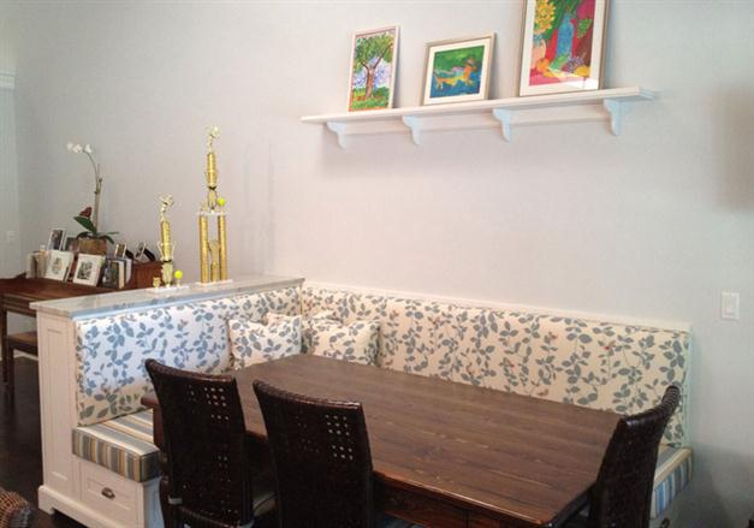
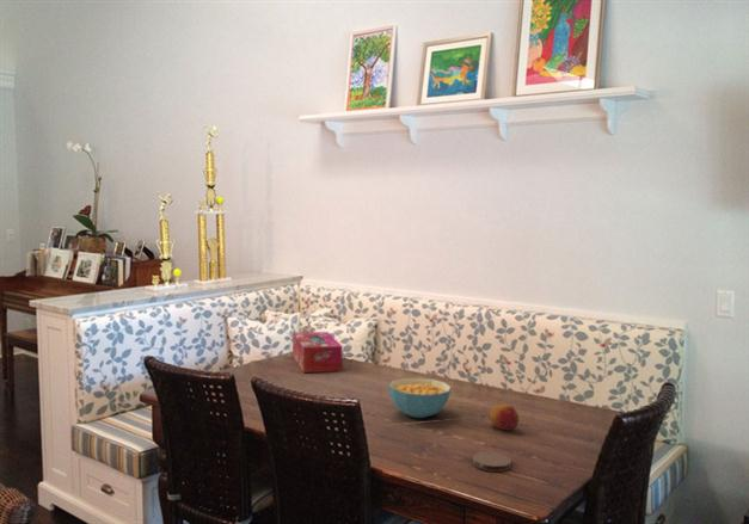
+ fruit [489,402,520,431]
+ coaster [472,450,512,473]
+ cereal bowl [387,376,453,419]
+ tissue box [291,331,344,374]
